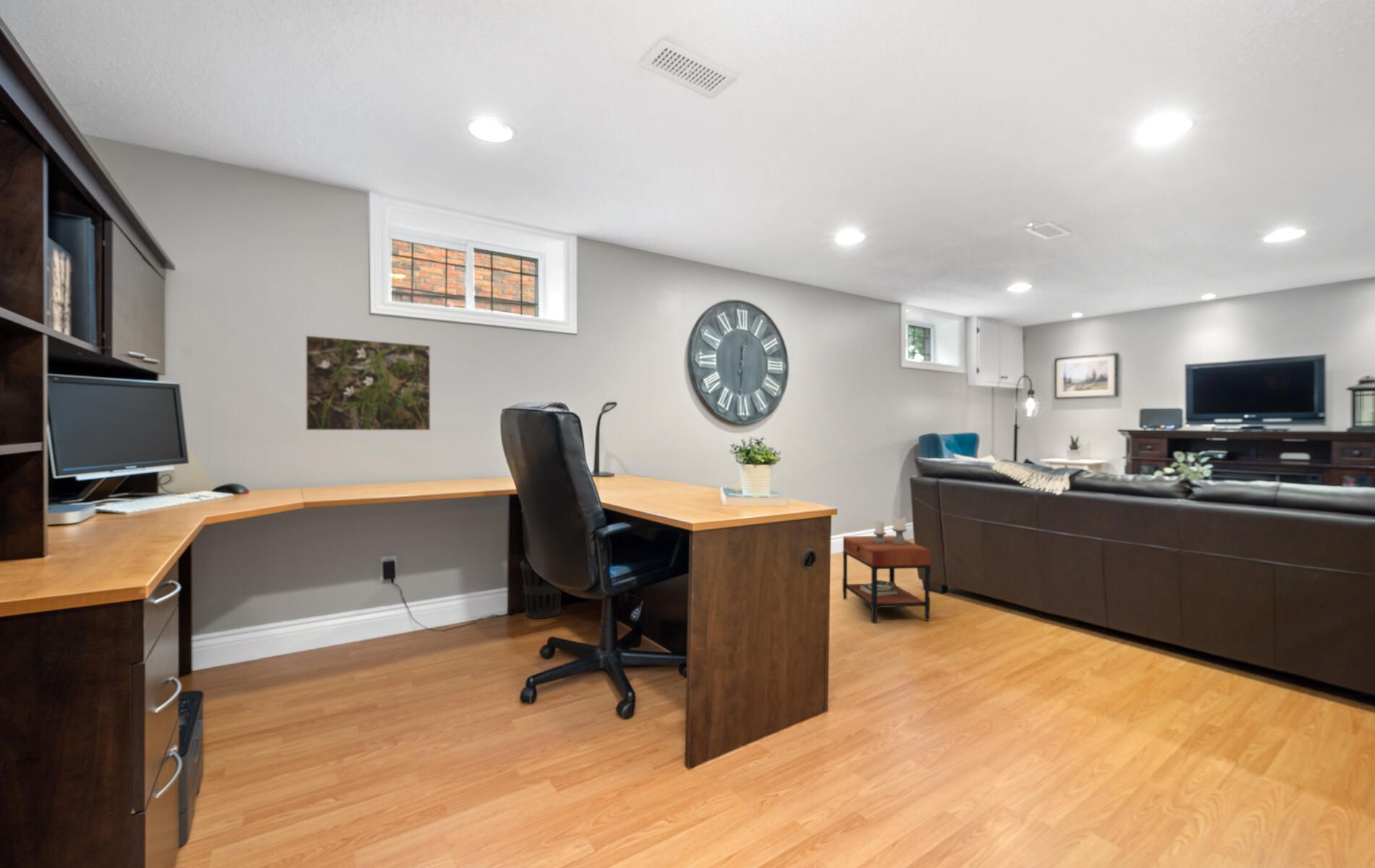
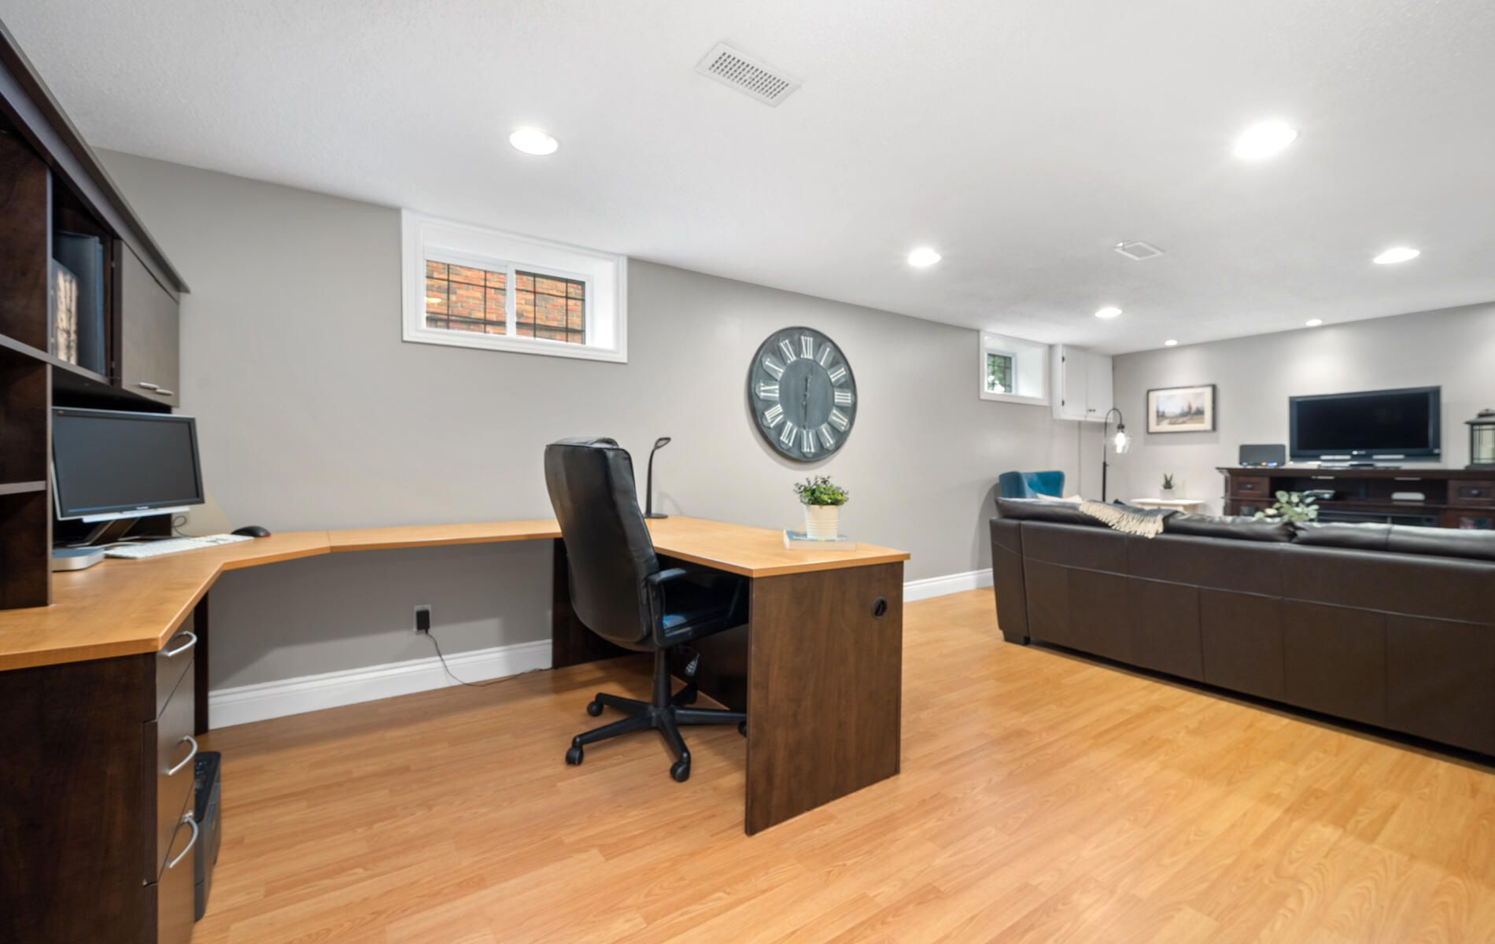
- wastebasket [520,559,562,619]
- side table [842,516,931,623]
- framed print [305,334,431,431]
